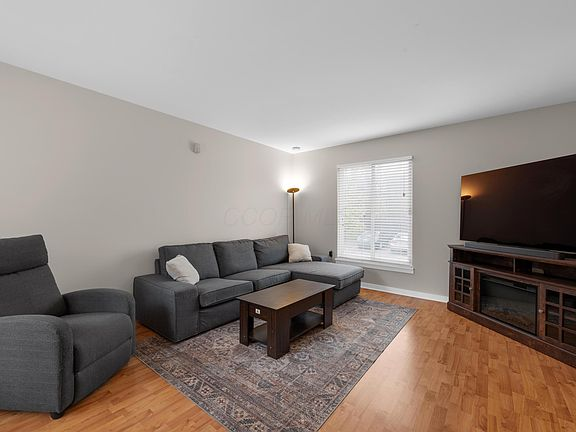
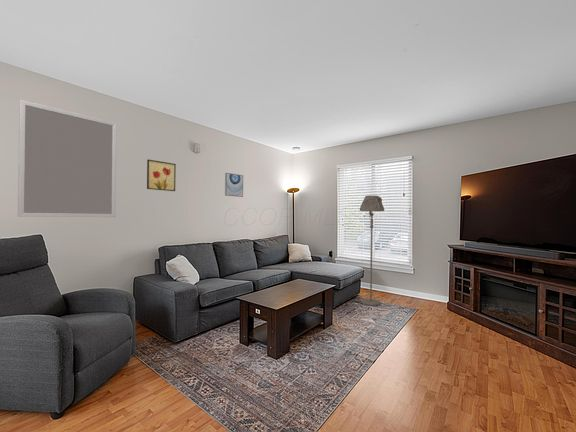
+ wall art [146,159,177,192]
+ home mirror [17,99,118,218]
+ floor lamp [359,195,385,307]
+ wall art [224,172,244,198]
